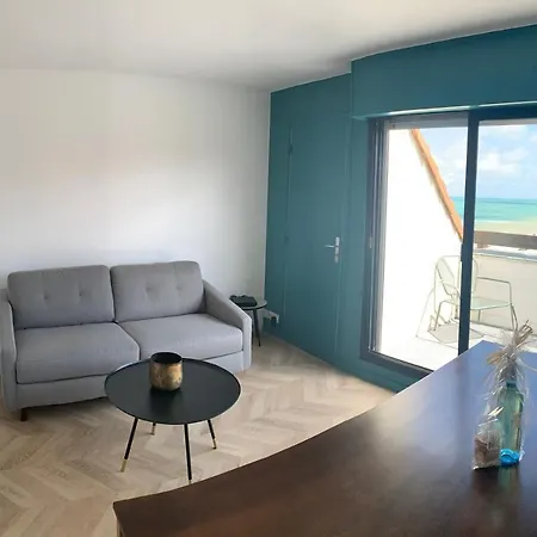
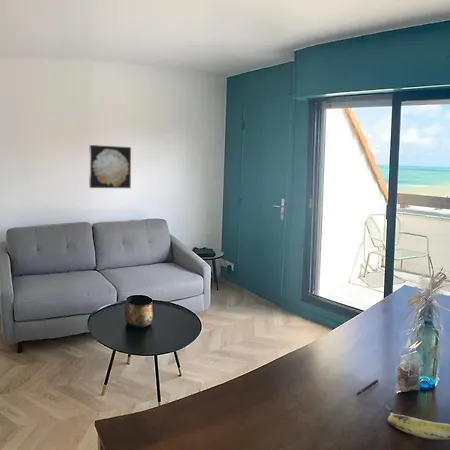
+ pen [356,378,380,396]
+ fruit [384,403,450,441]
+ wall art [89,144,132,189]
